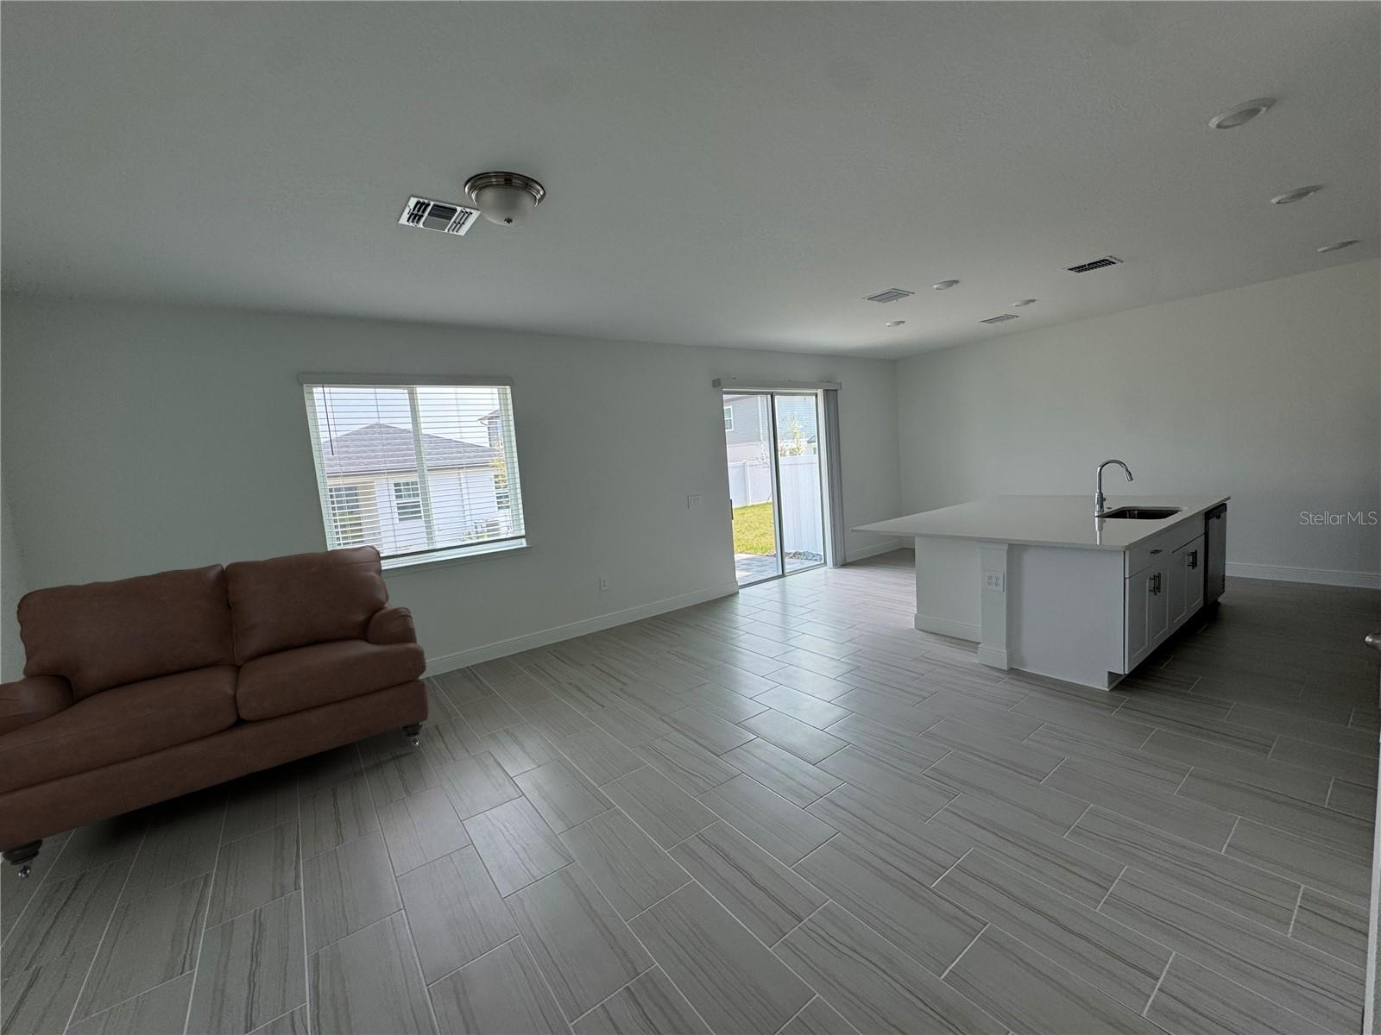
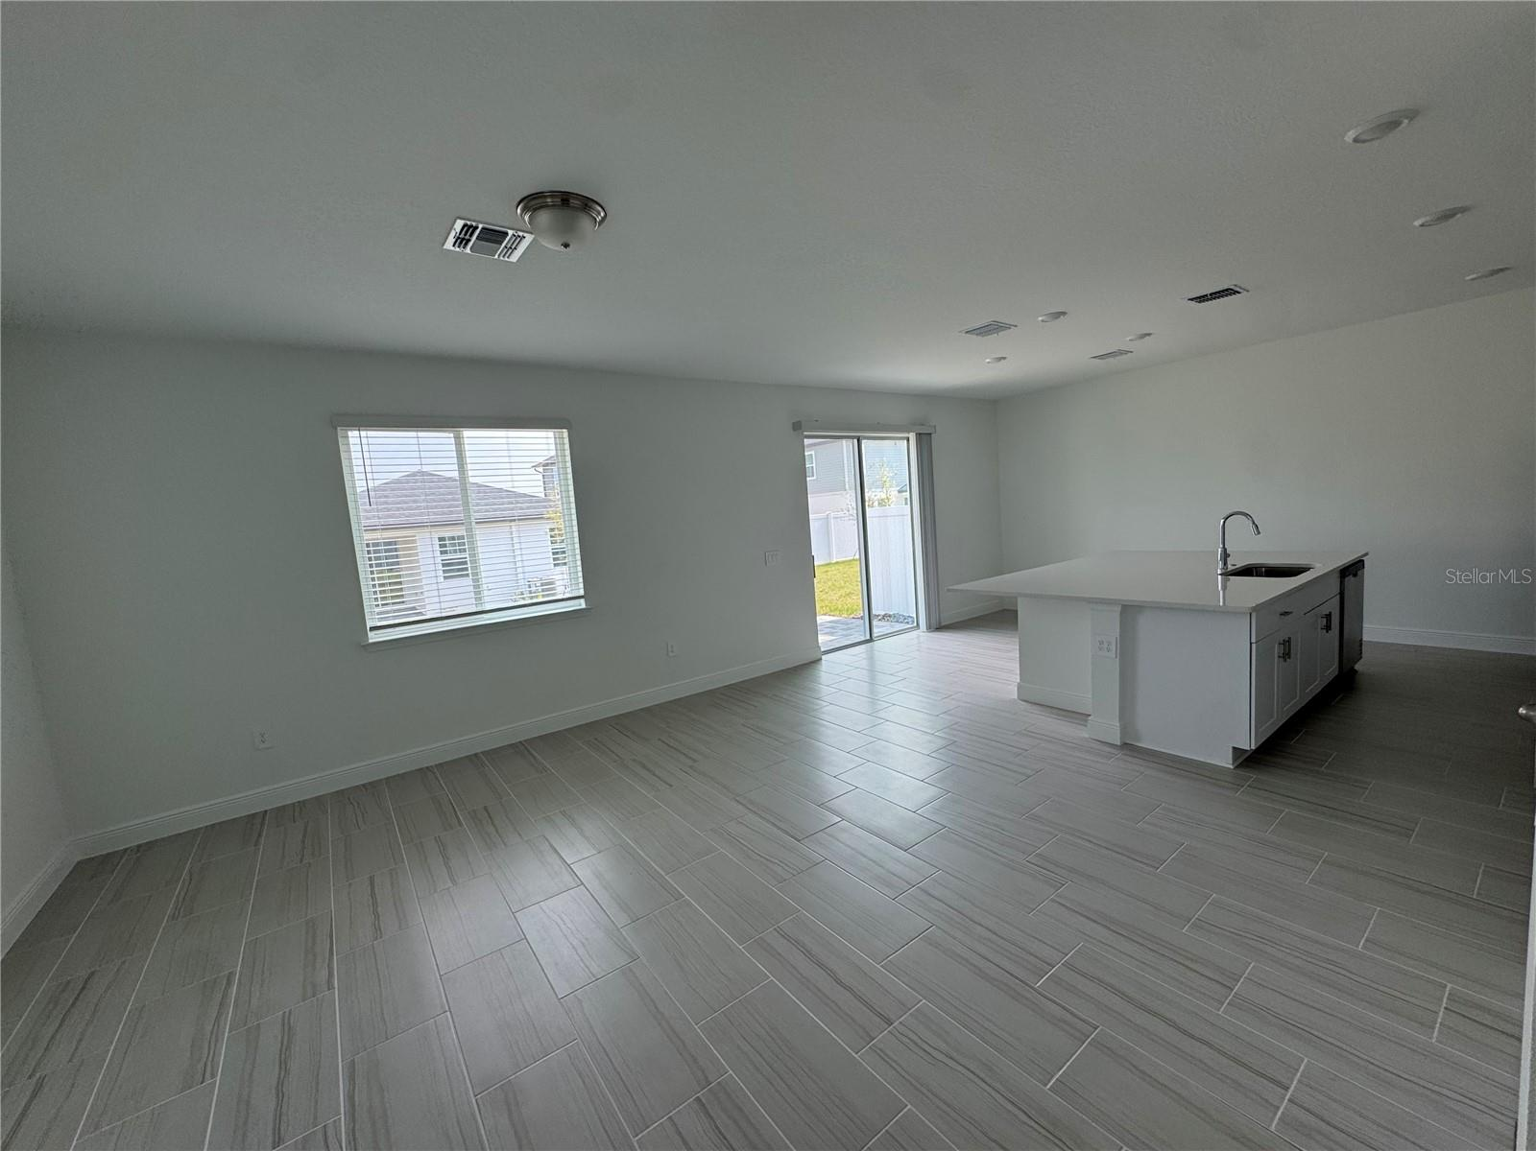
- sofa [0,545,430,881]
